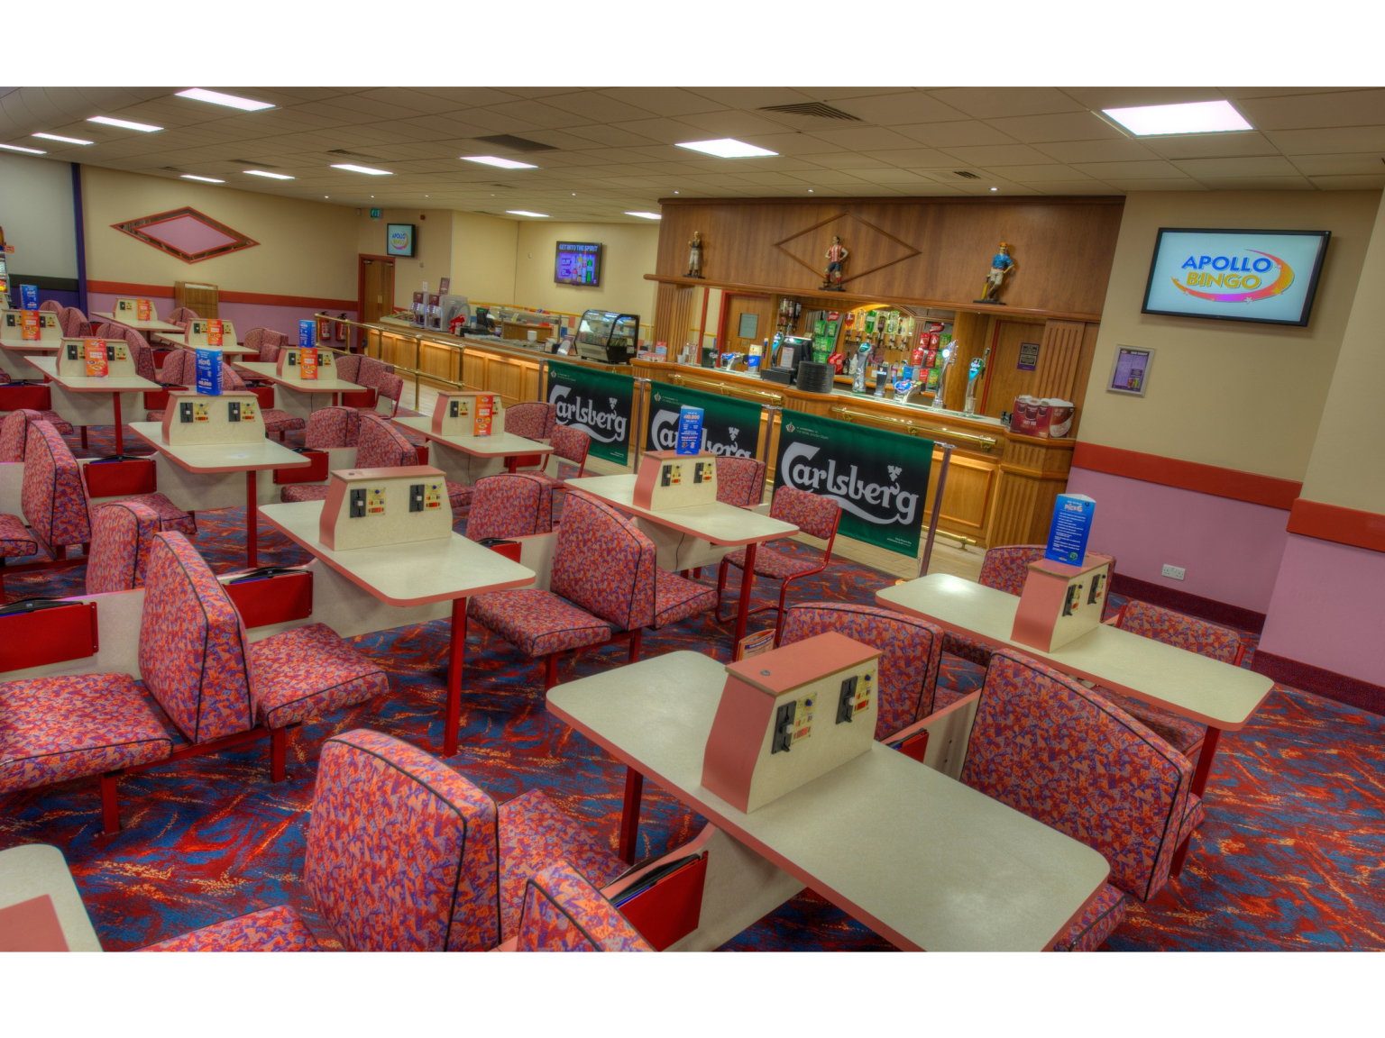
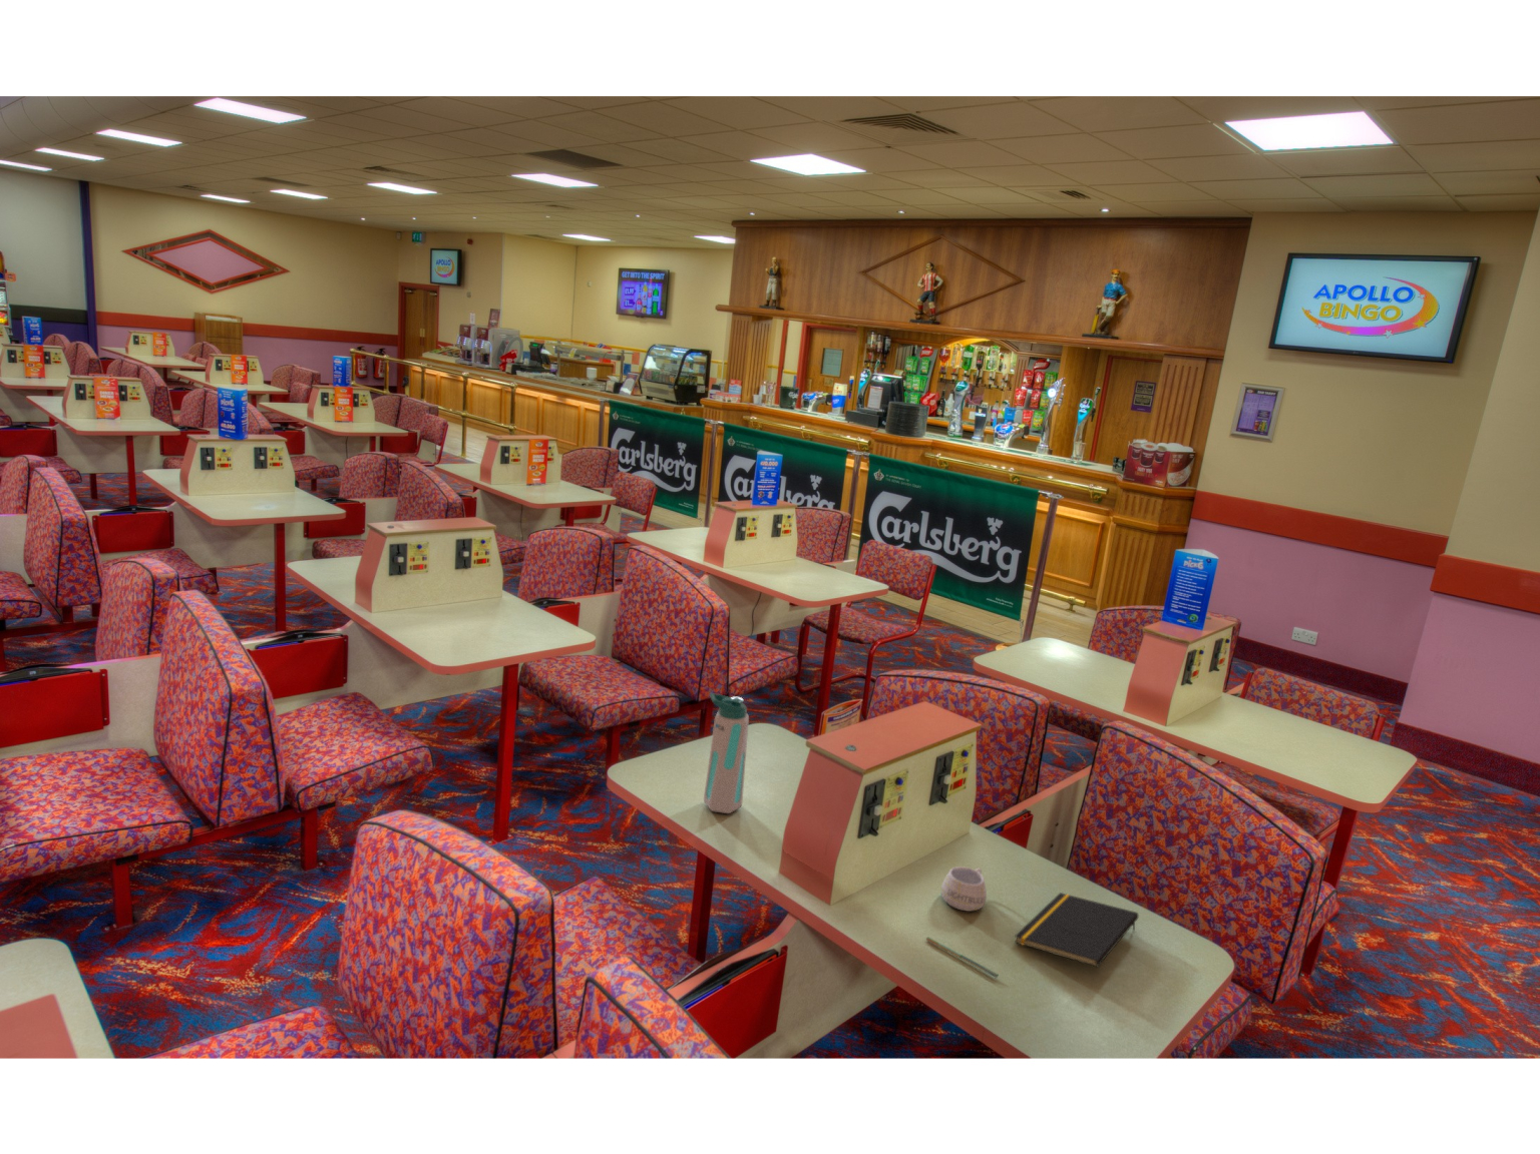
+ notepad [1014,891,1140,969]
+ pen [925,936,999,978]
+ water bottle [703,692,749,815]
+ mug [941,865,987,913]
